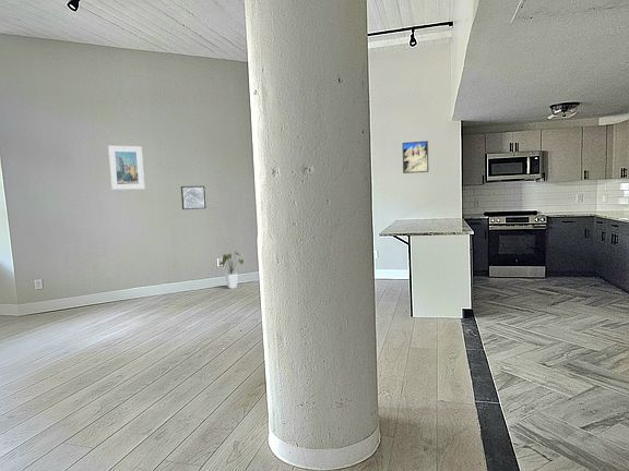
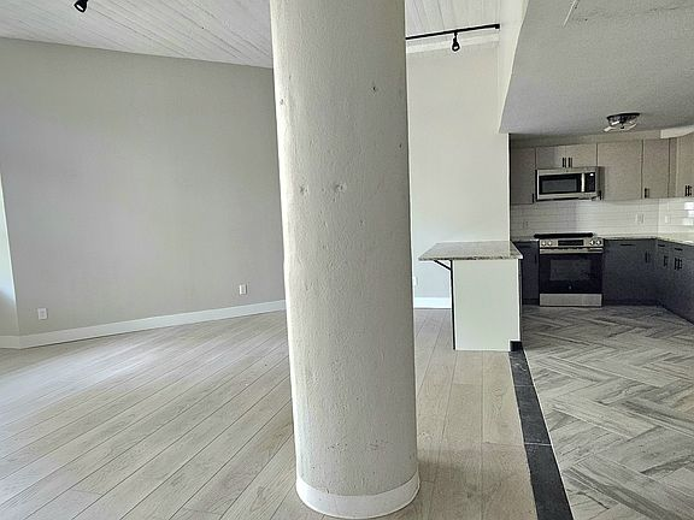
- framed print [402,140,429,174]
- wall art [180,185,206,210]
- house plant [218,251,245,289]
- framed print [107,145,145,191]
